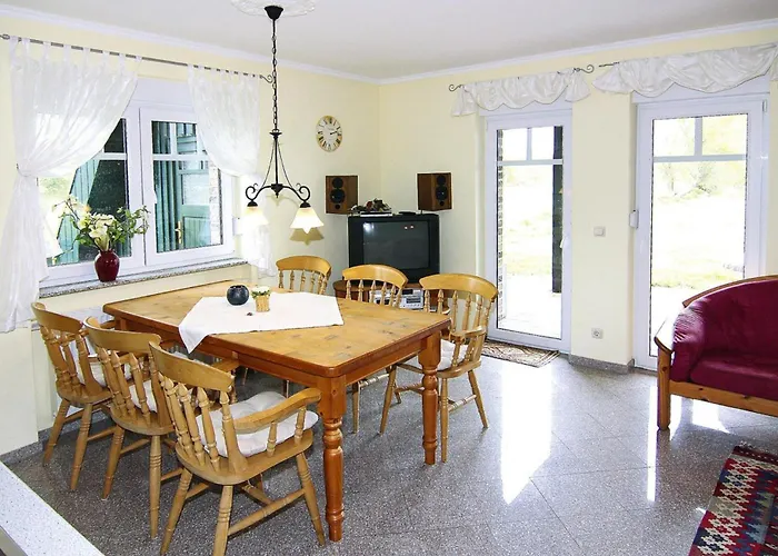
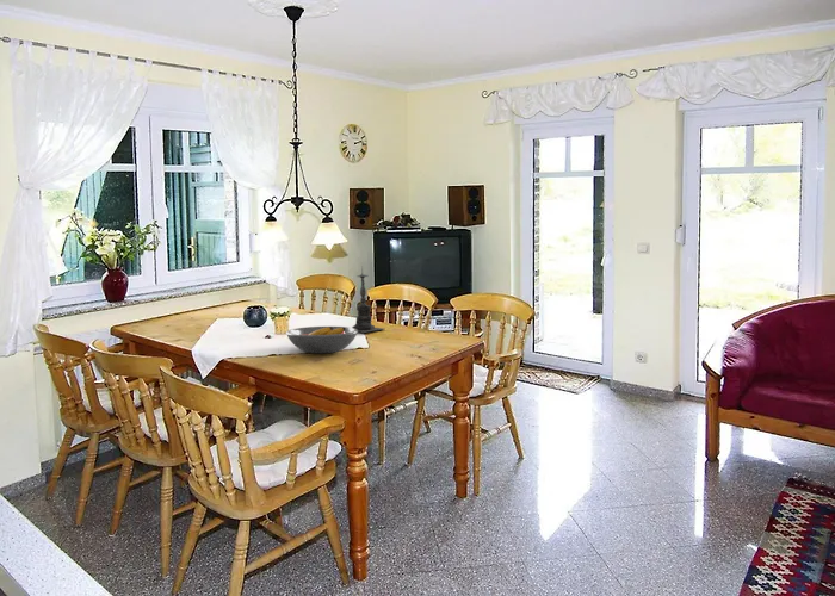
+ candle holder [351,265,384,334]
+ fruit bowl [285,325,359,354]
